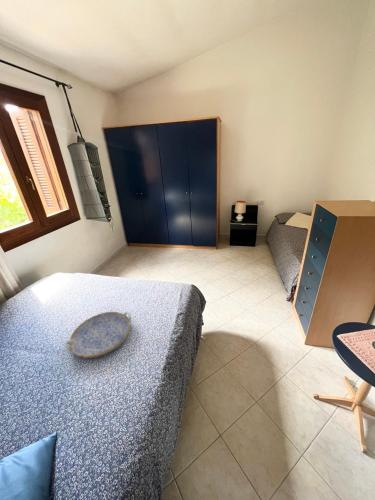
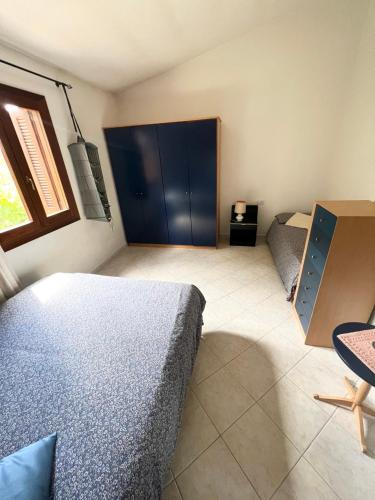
- serving tray [64,311,132,359]
